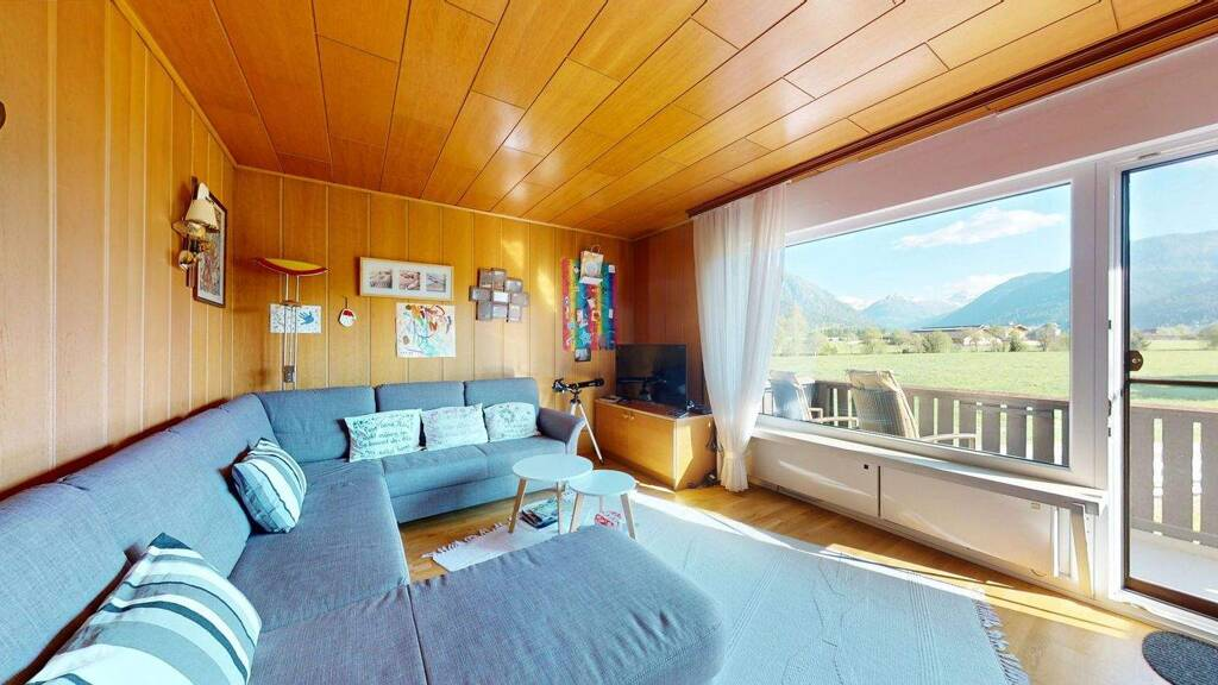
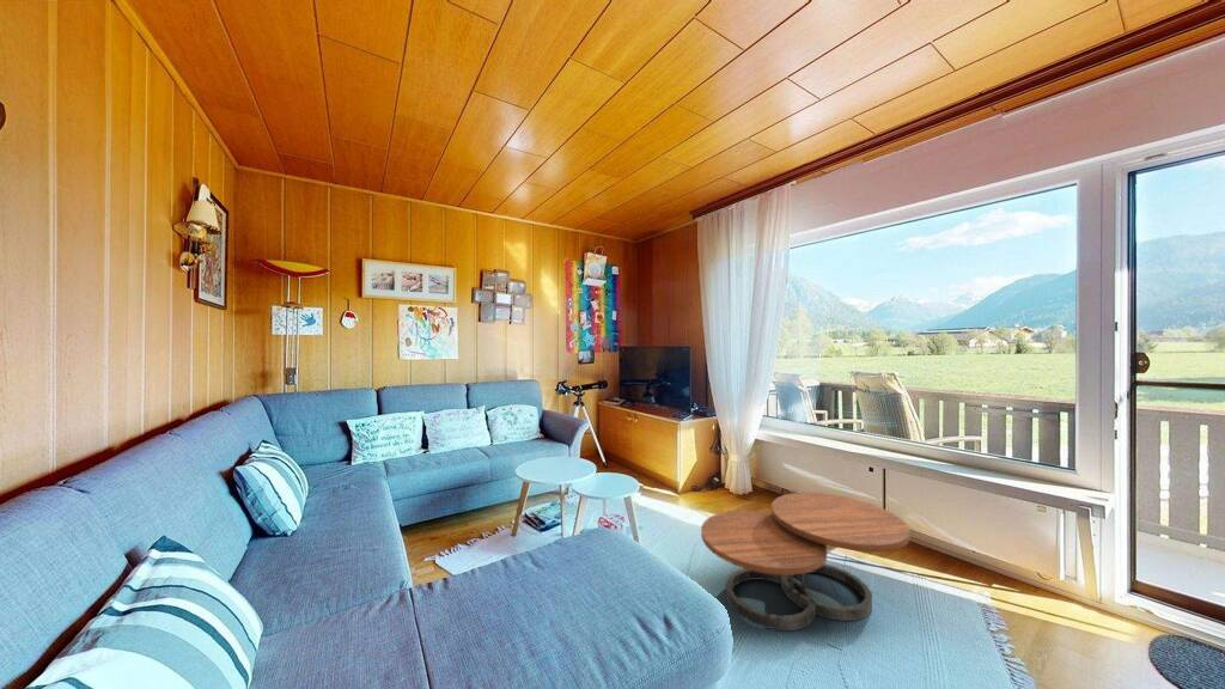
+ coffee table [700,492,912,632]
